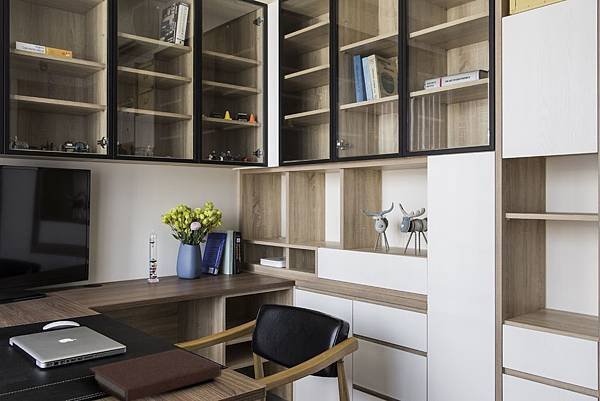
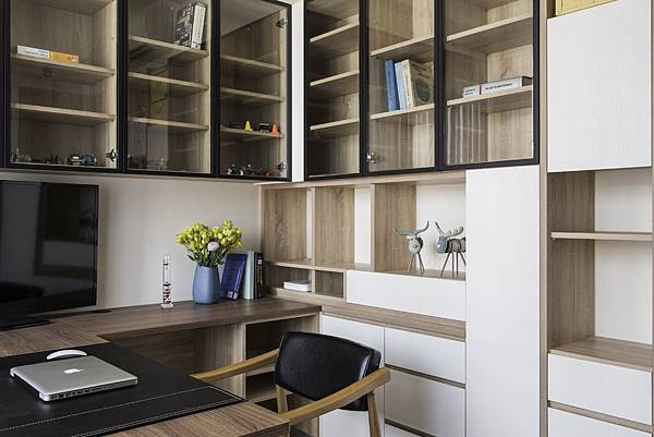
- notebook [88,348,222,401]
